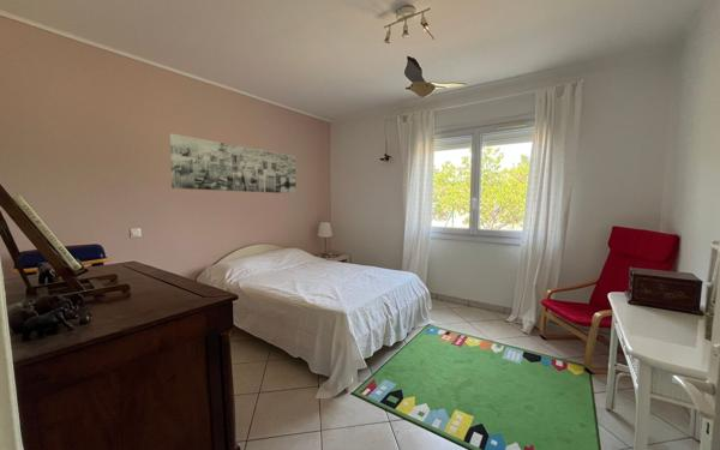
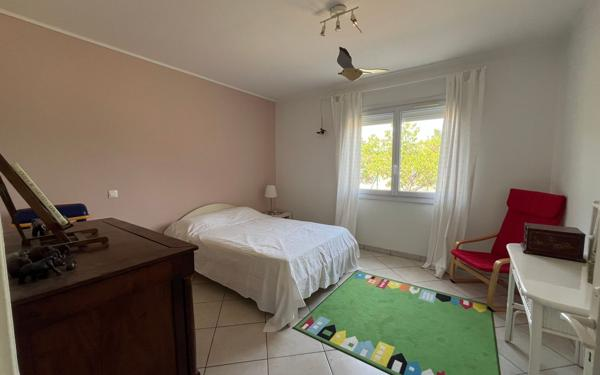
- wall art [169,133,296,194]
